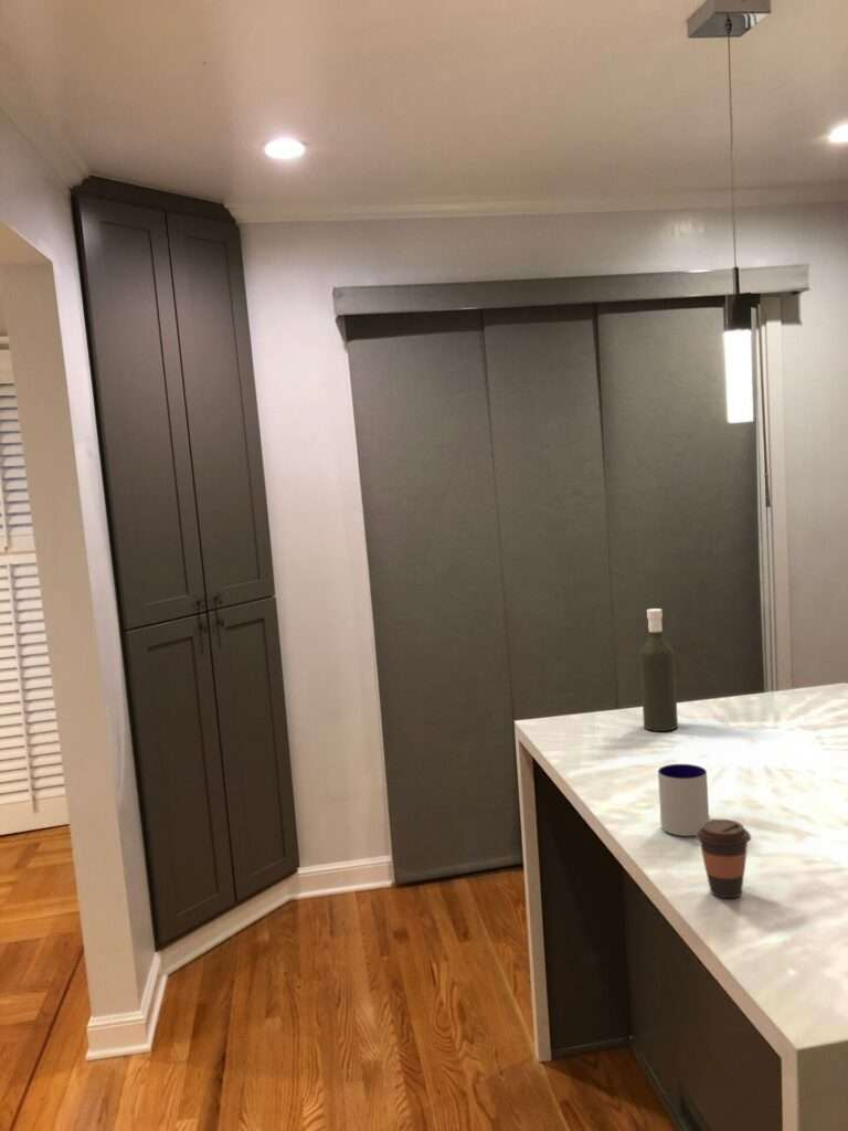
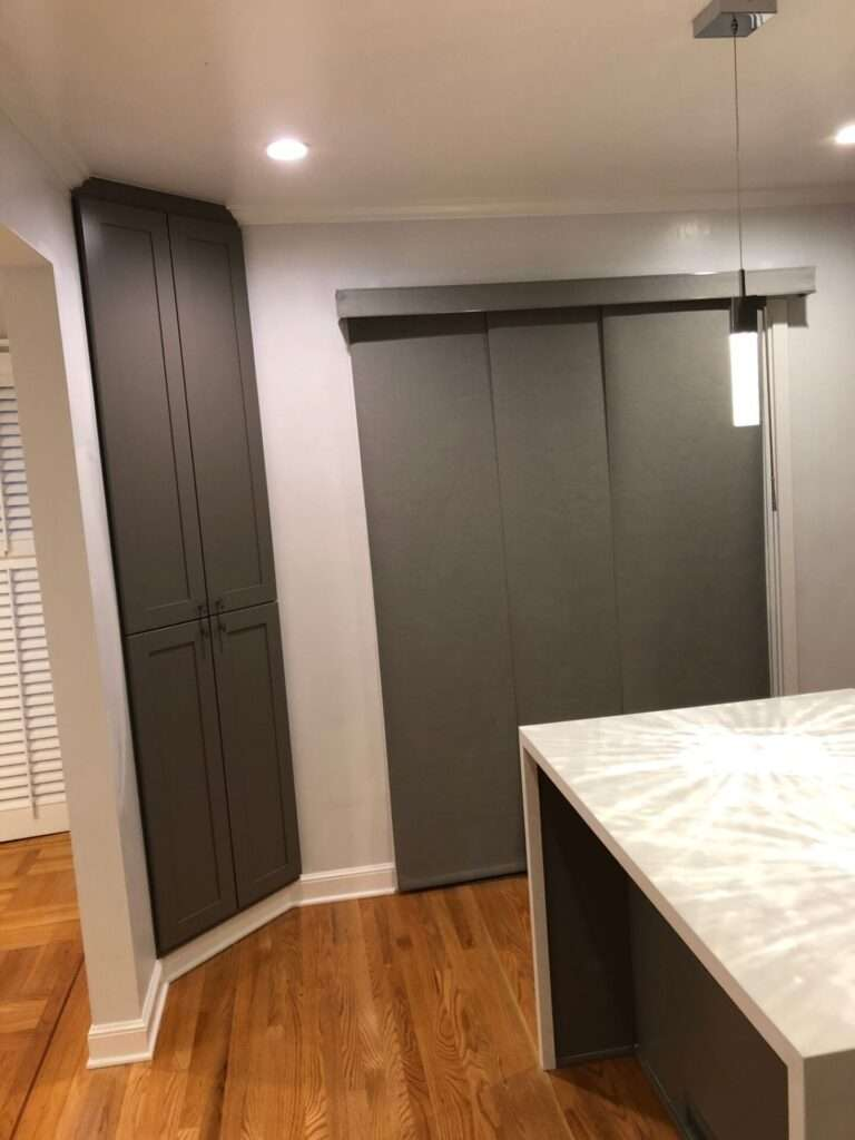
- bottle [638,607,679,732]
- coffee cup [695,818,752,899]
- mug [657,763,710,837]
